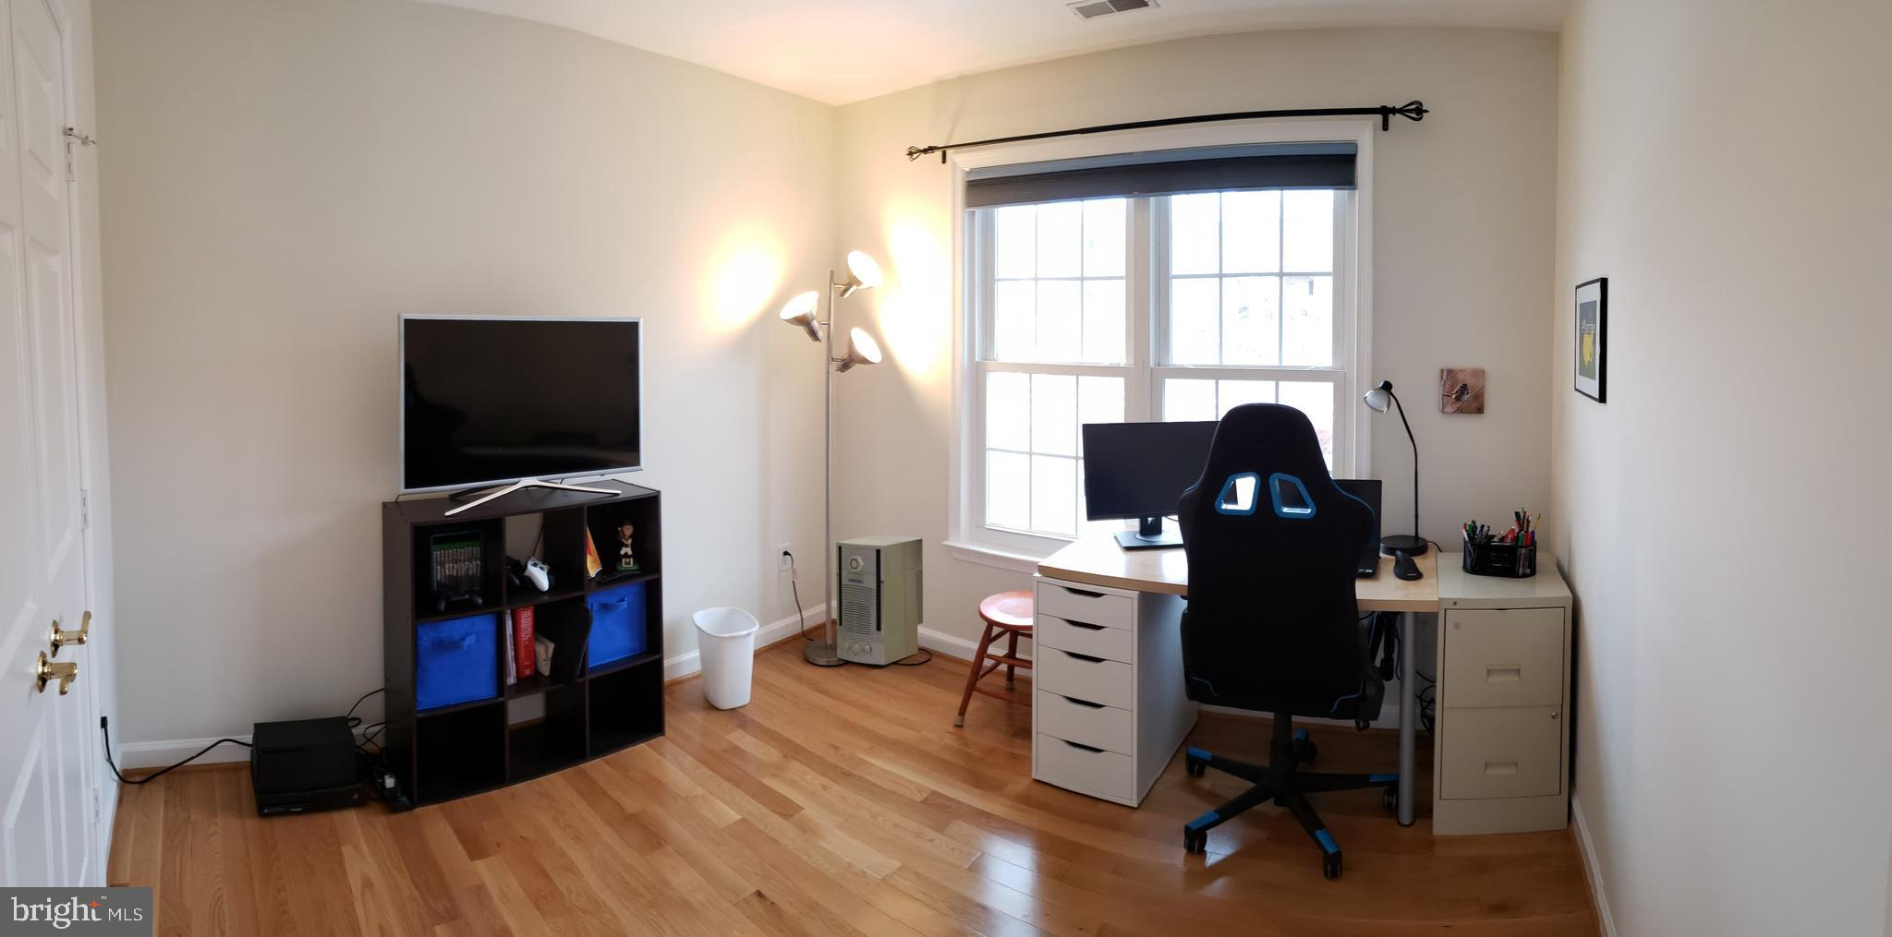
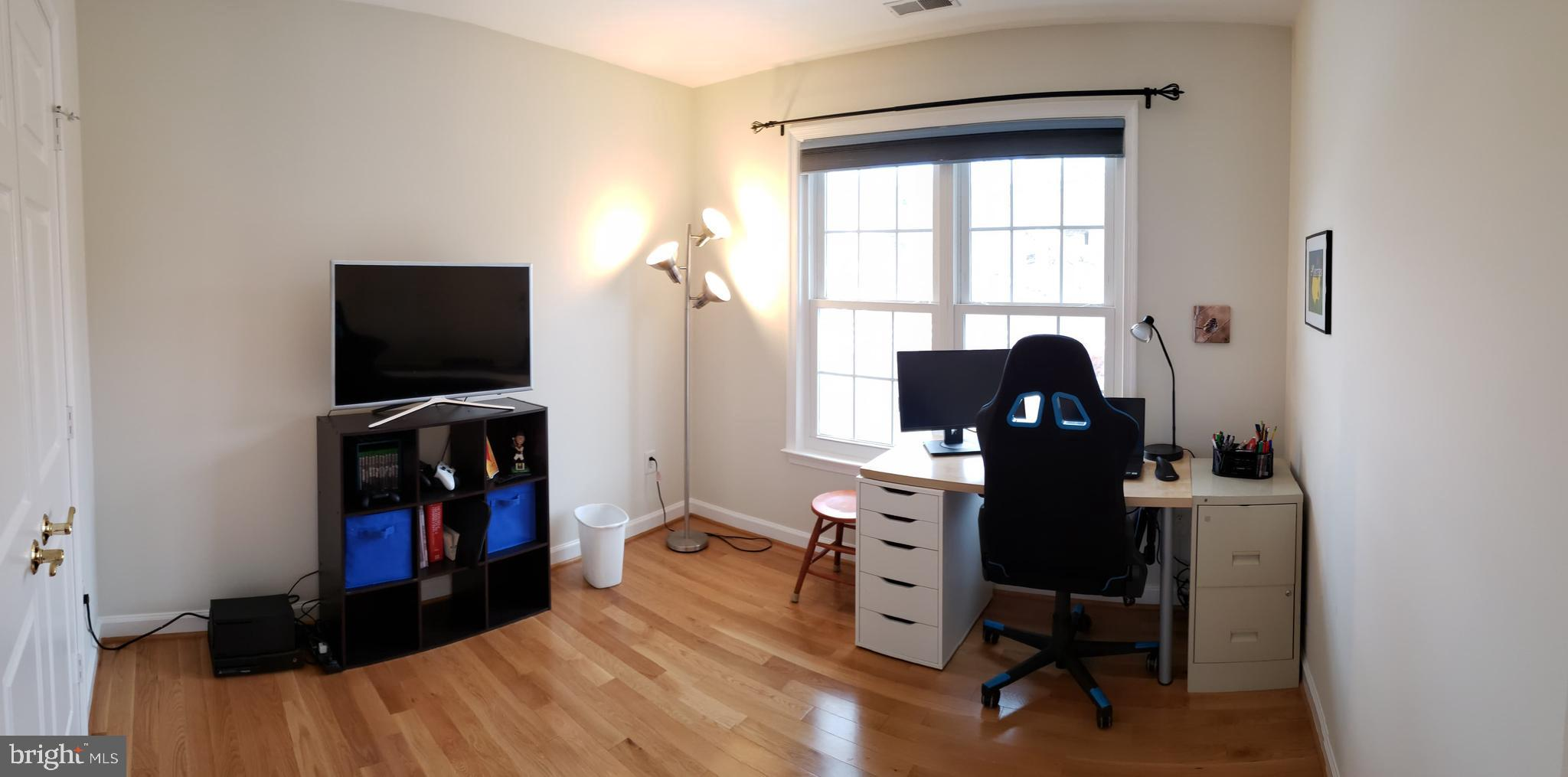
- air purifier [835,534,924,666]
